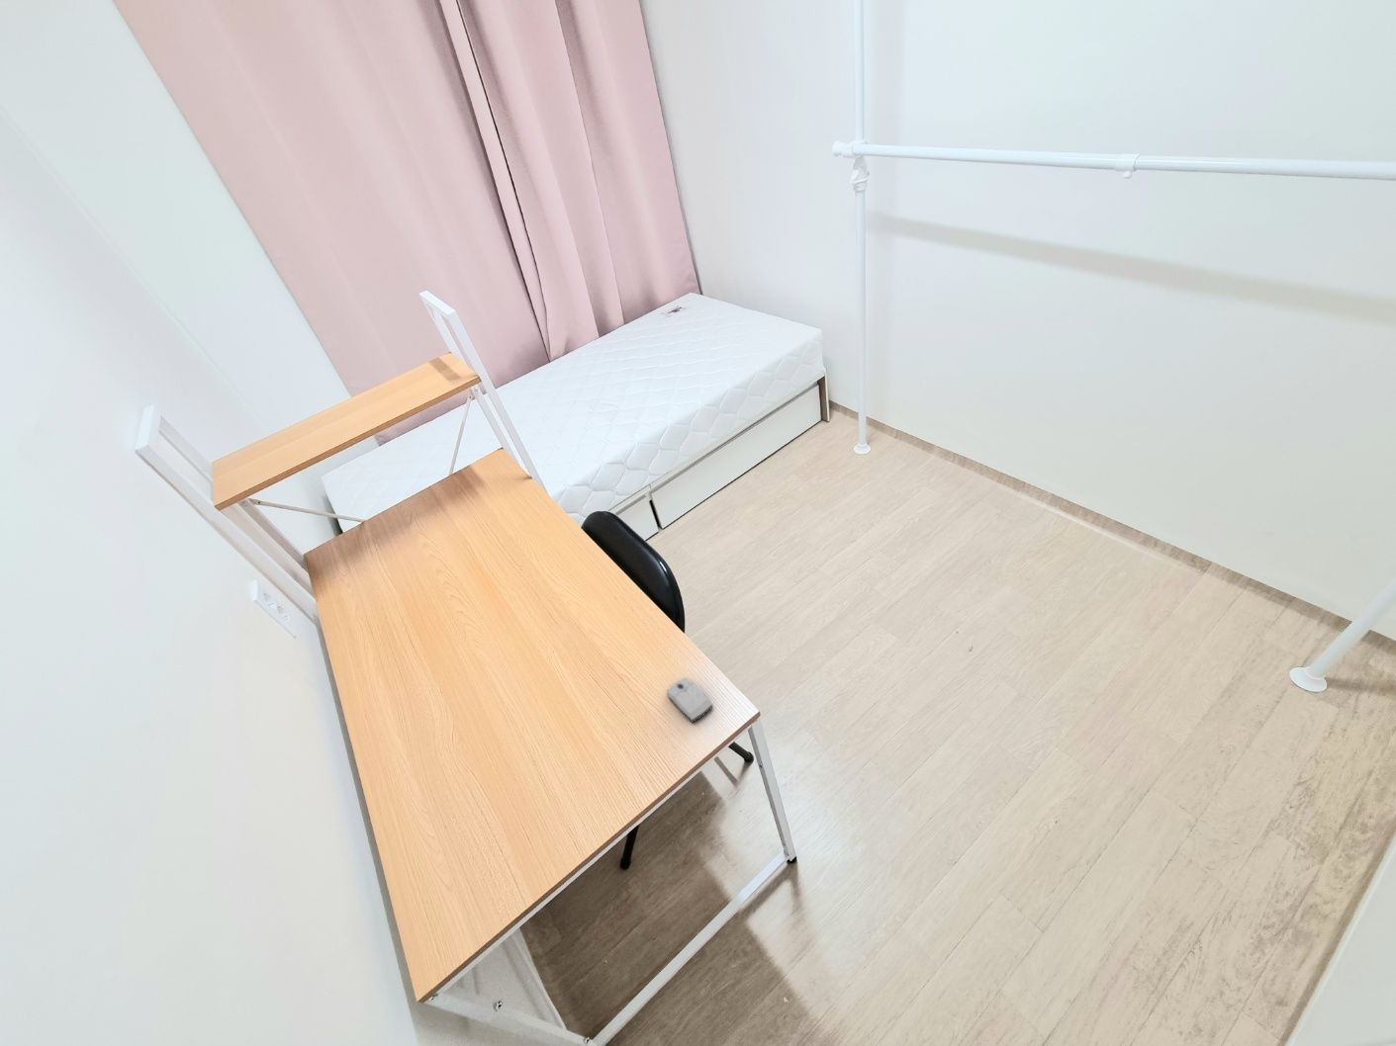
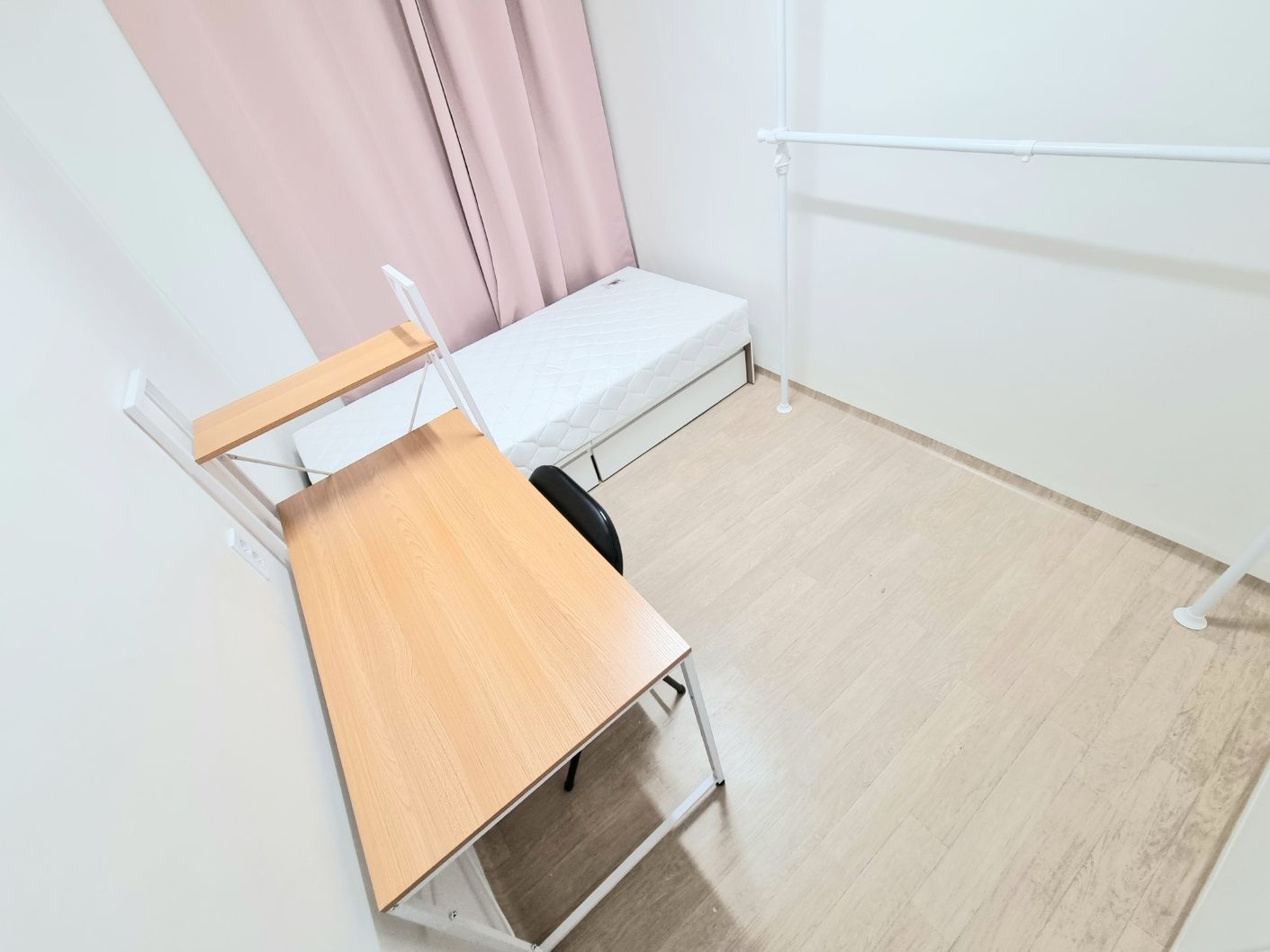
- computer mouse [666,677,713,724]
